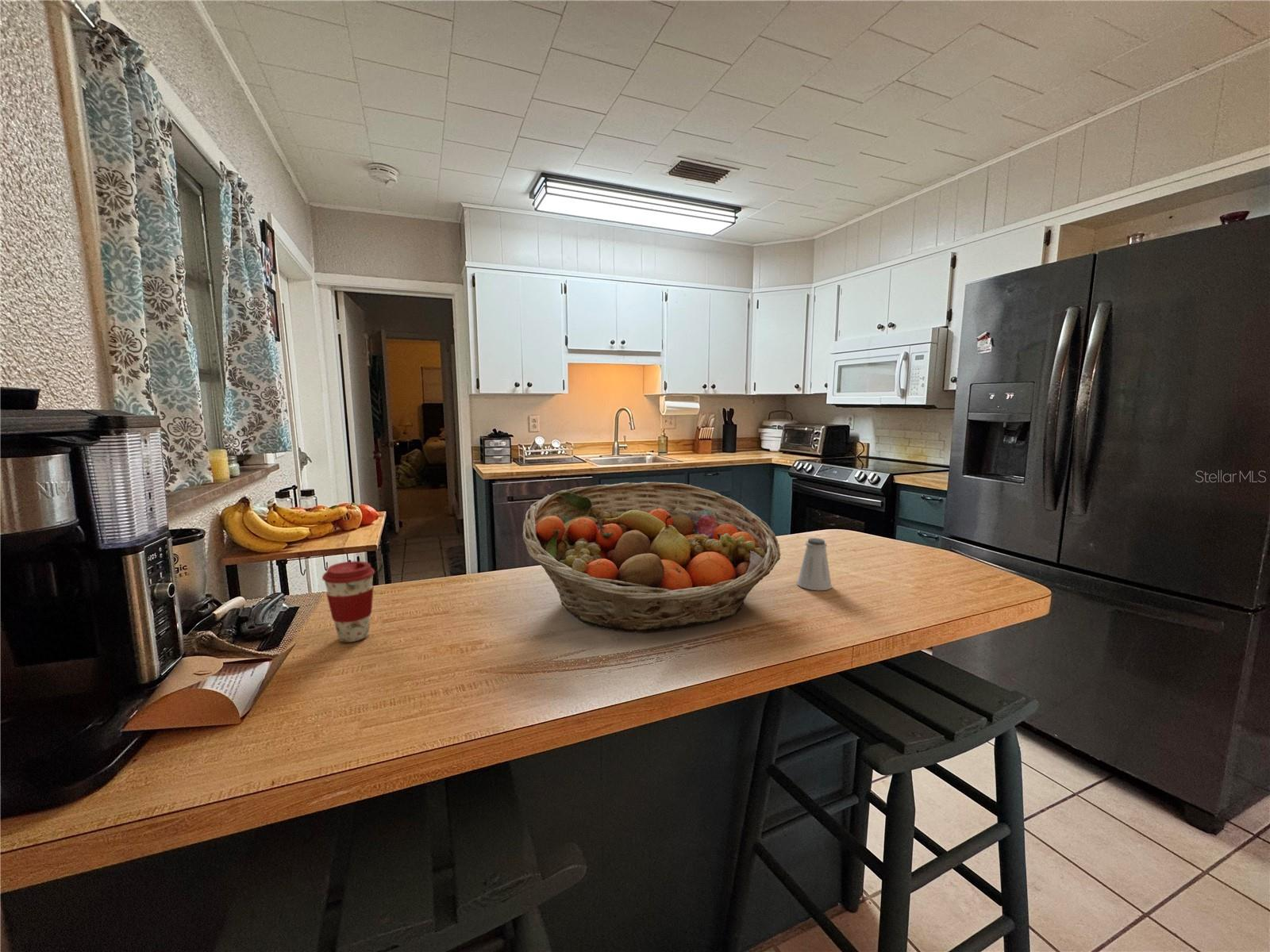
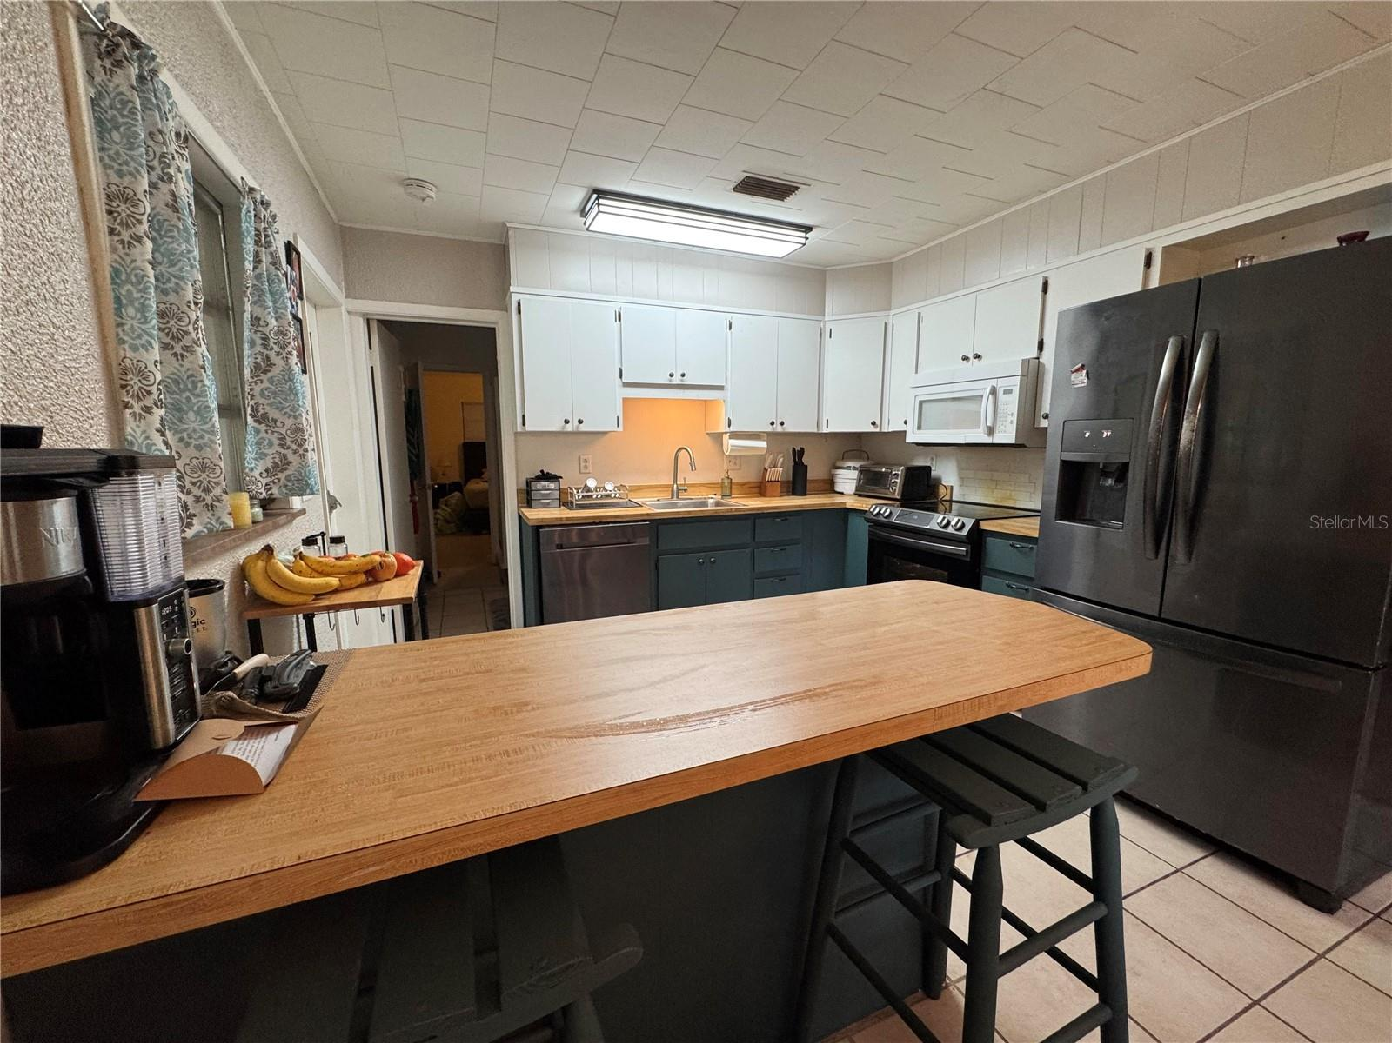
- coffee cup [321,560,375,643]
- saltshaker [796,537,832,591]
- fruit basket [521,482,781,633]
